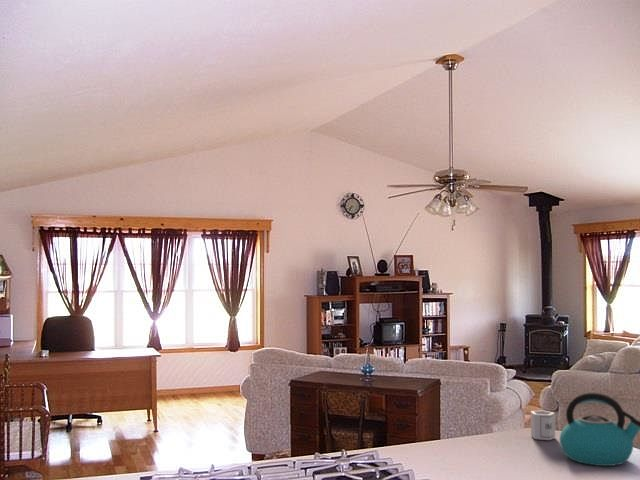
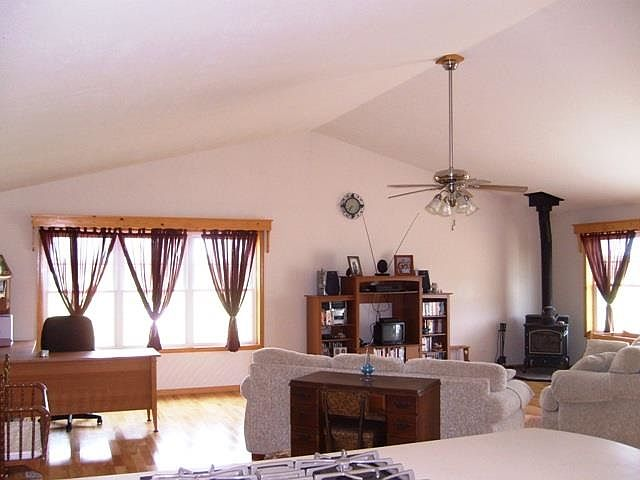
- kettle [559,391,640,467]
- cup [530,409,556,441]
